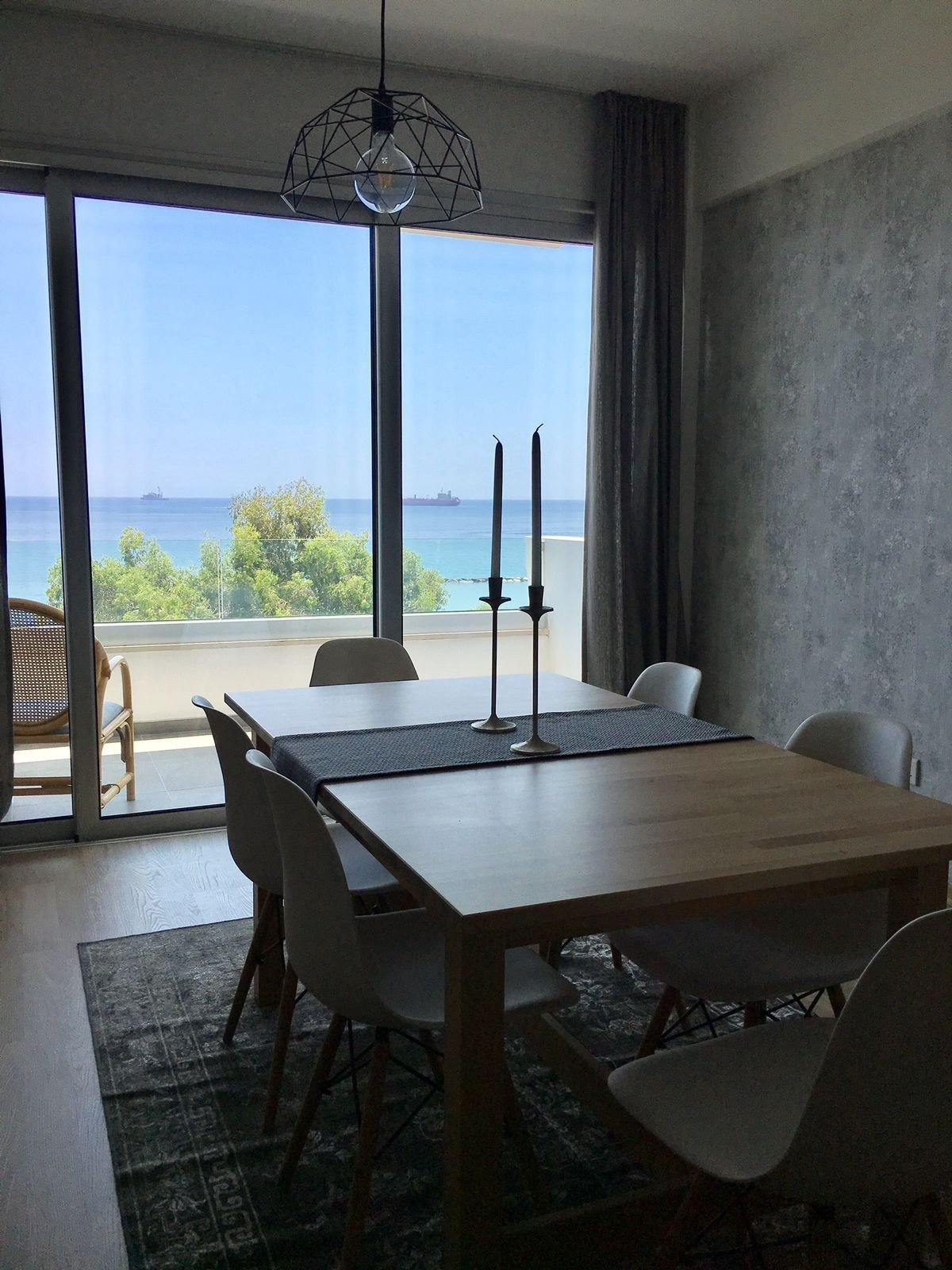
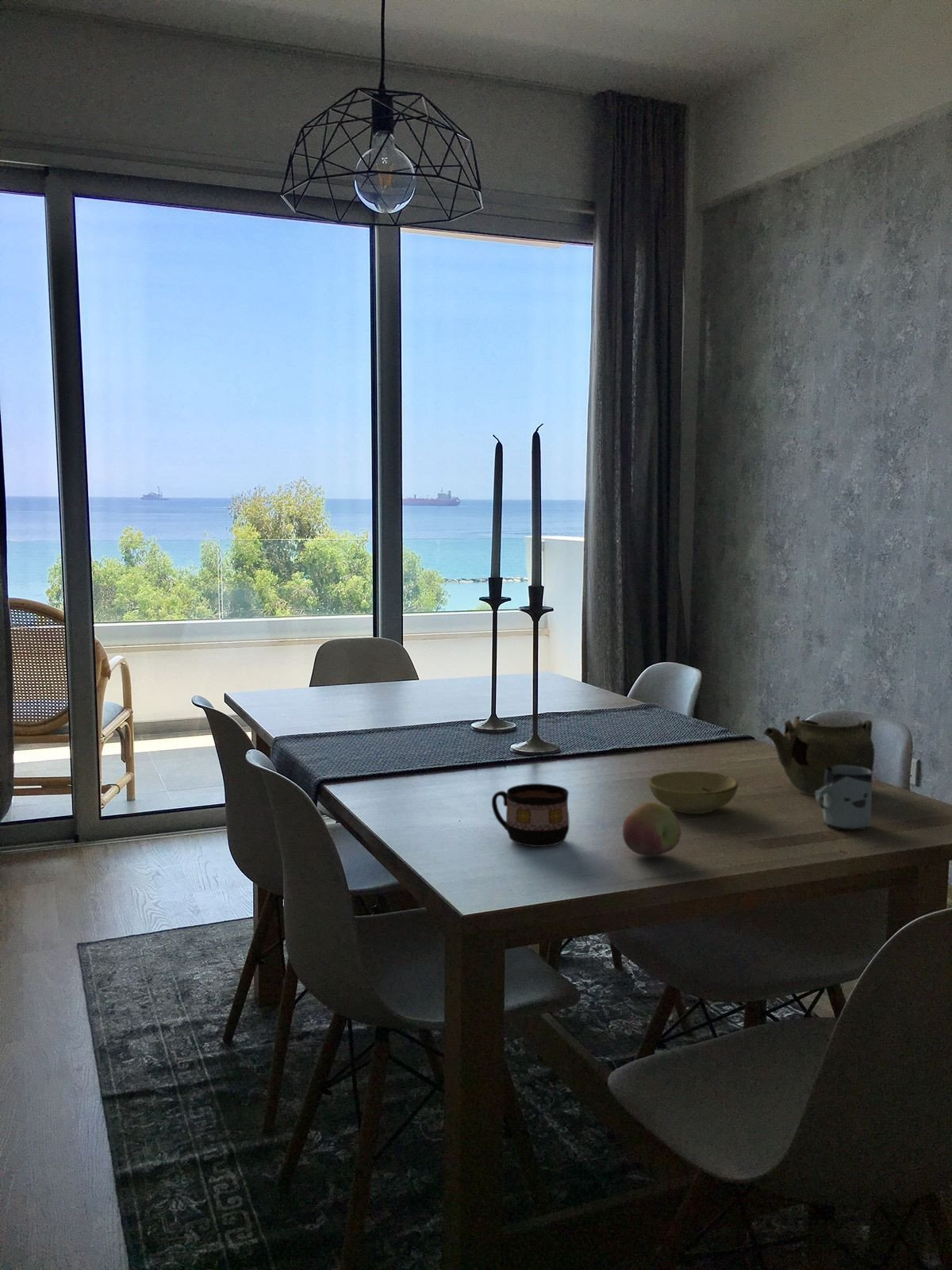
+ bowl [647,770,739,814]
+ cup [815,765,873,831]
+ cup [491,783,570,848]
+ teapot [762,715,875,795]
+ fruit [622,801,682,857]
